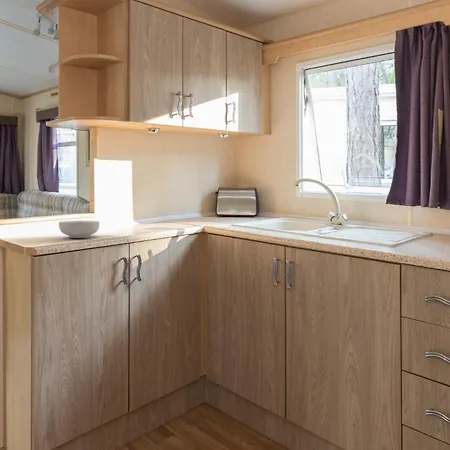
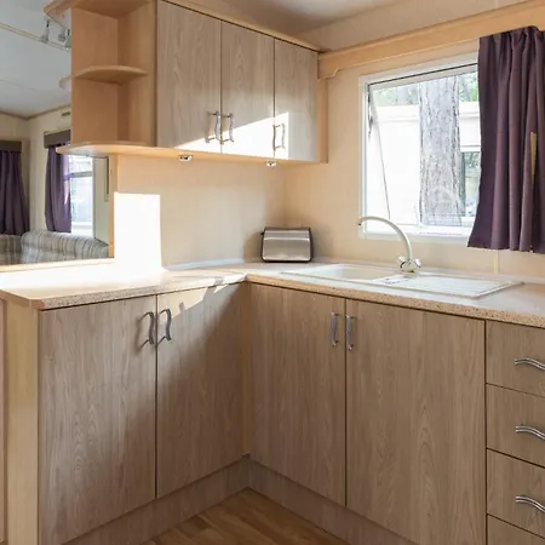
- cereal bowl [58,220,100,239]
